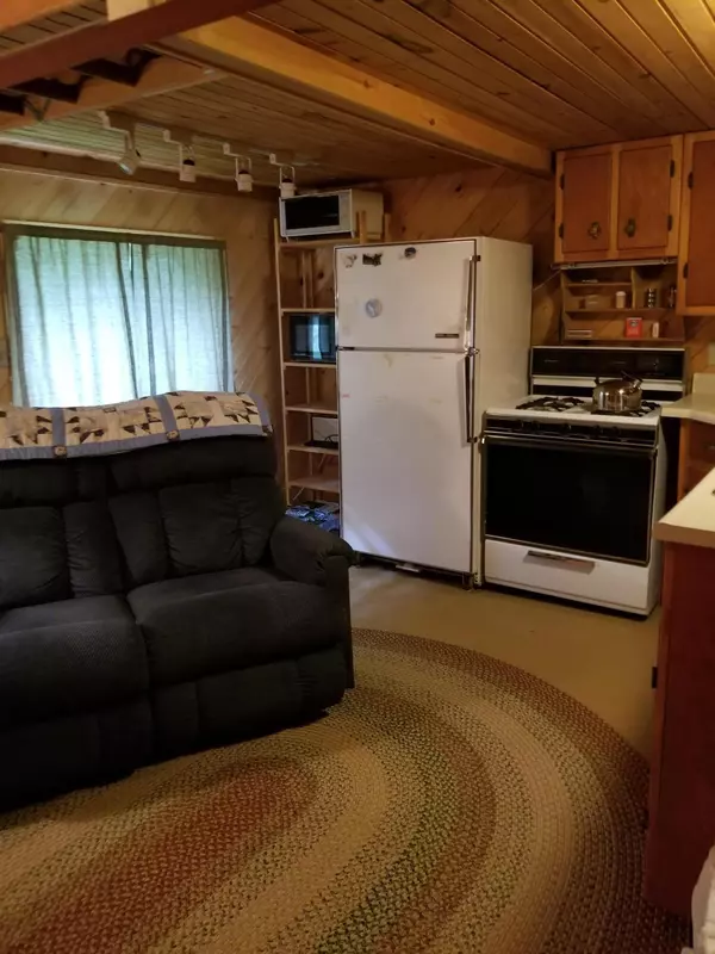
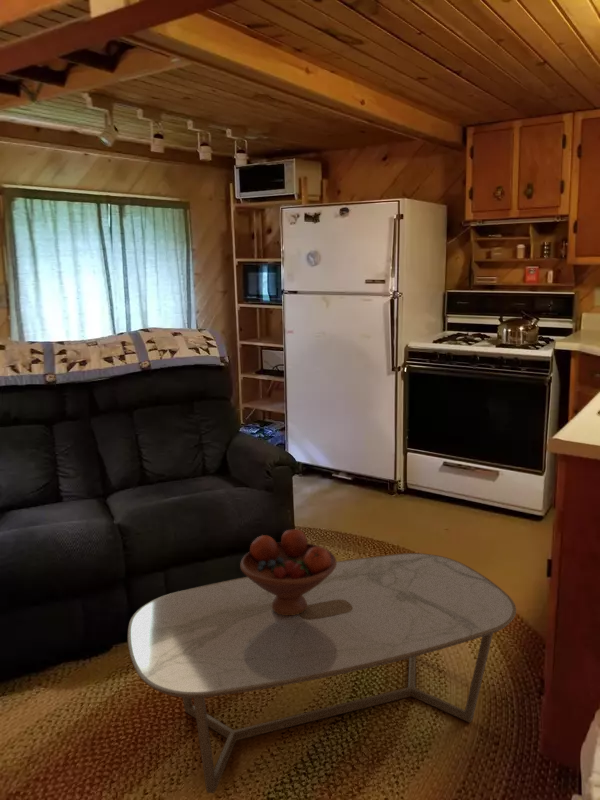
+ fruit bowl [239,528,337,615]
+ coffee table [126,552,517,794]
